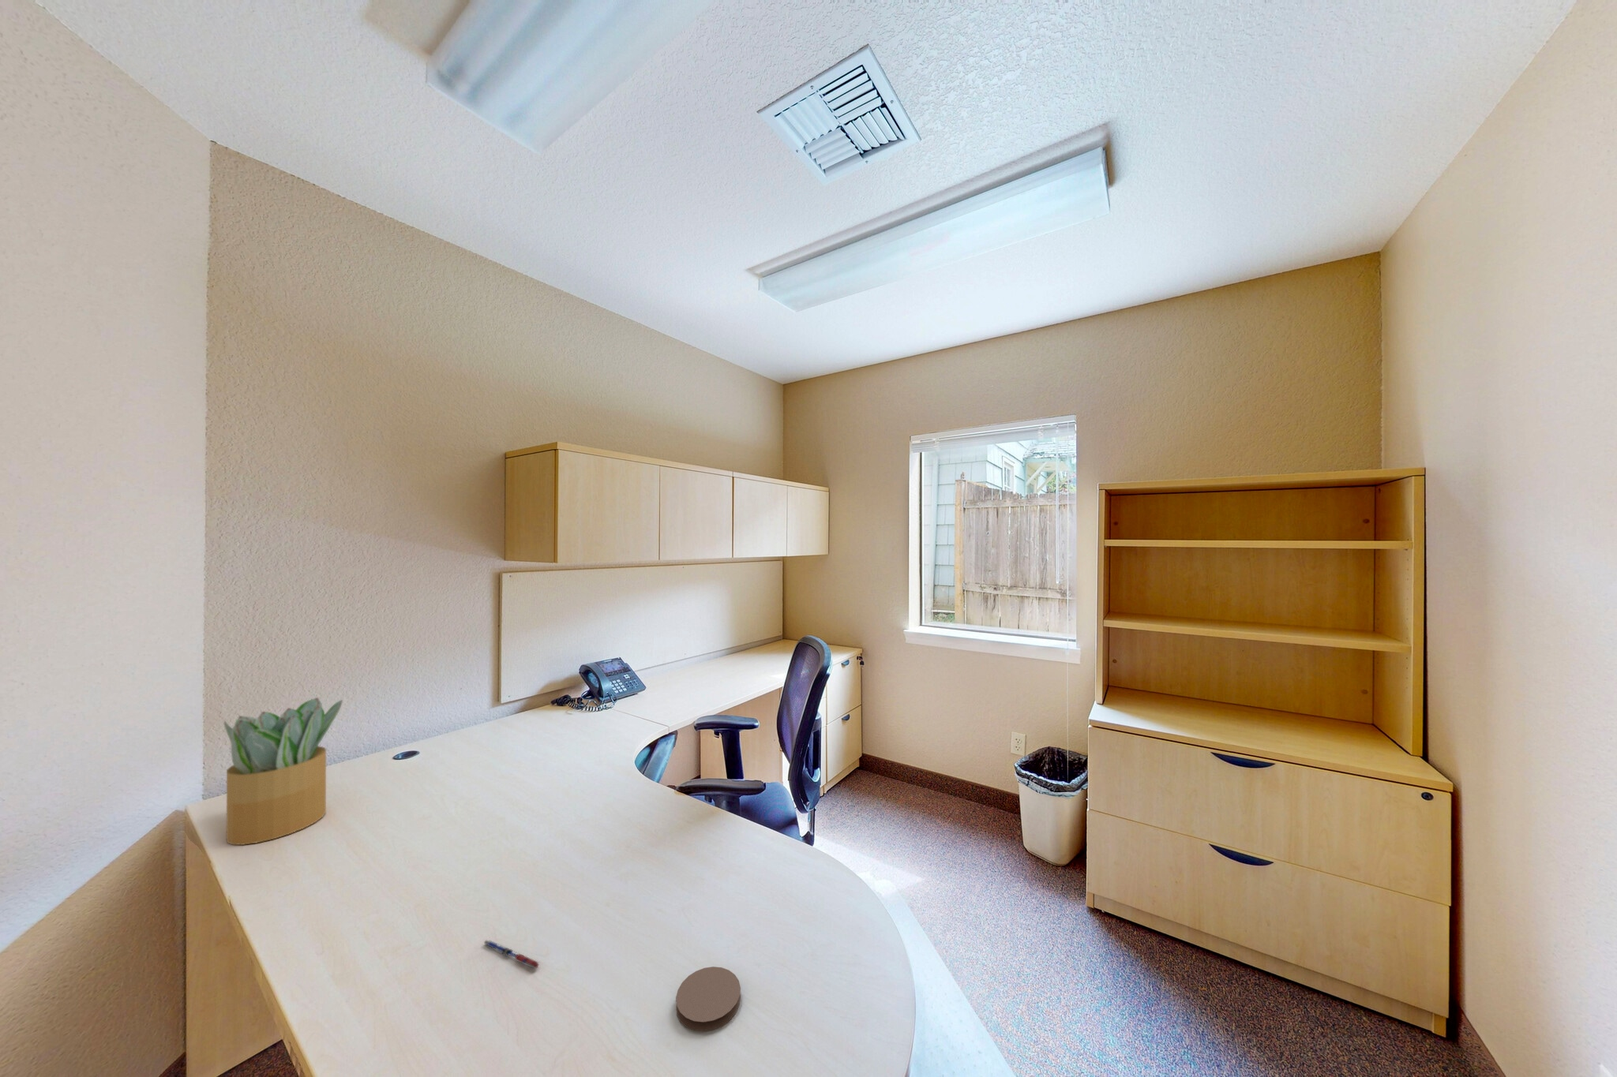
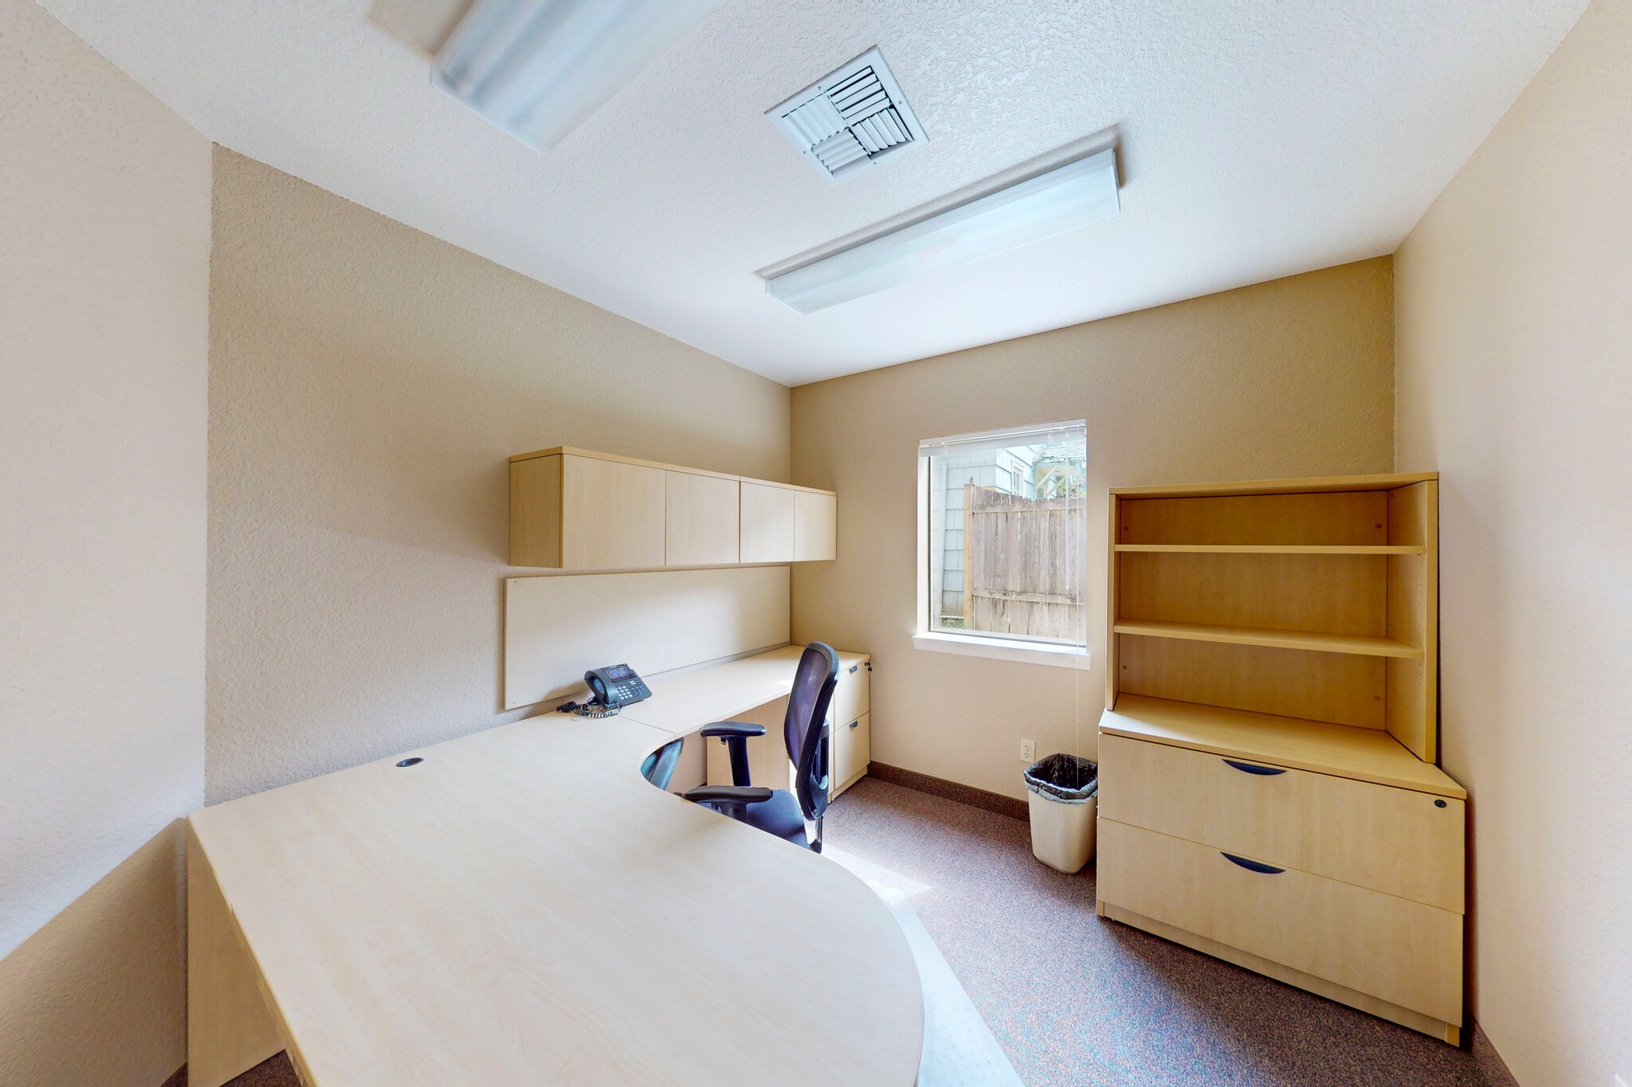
- pen [482,939,541,969]
- potted plant [224,697,344,846]
- coaster [676,965,742,1033]
